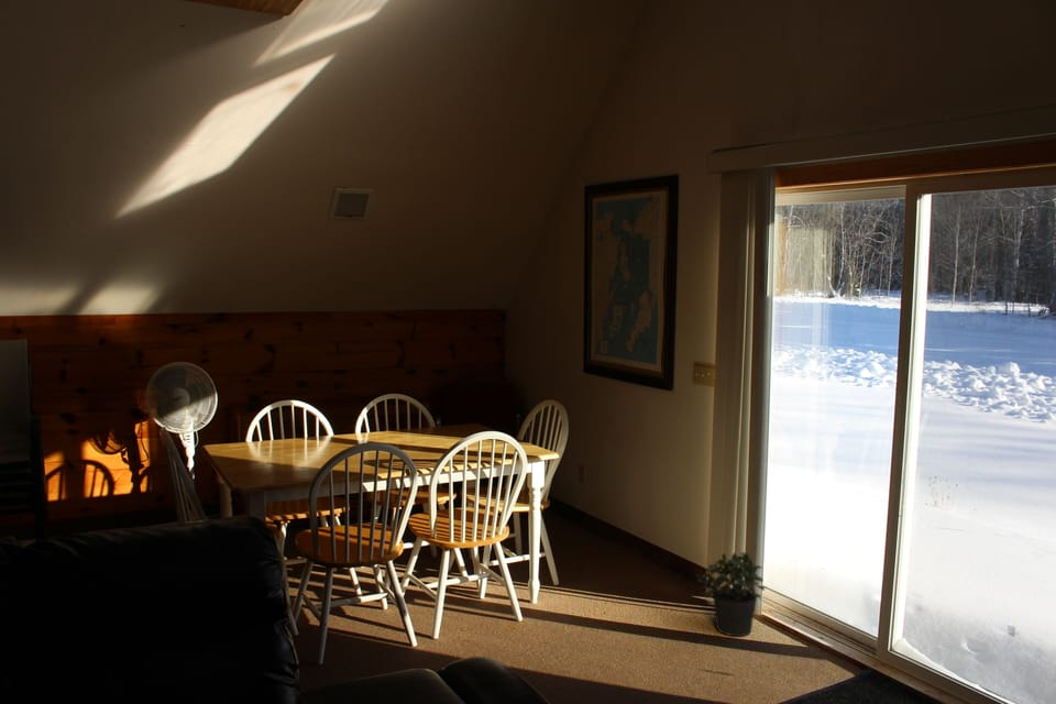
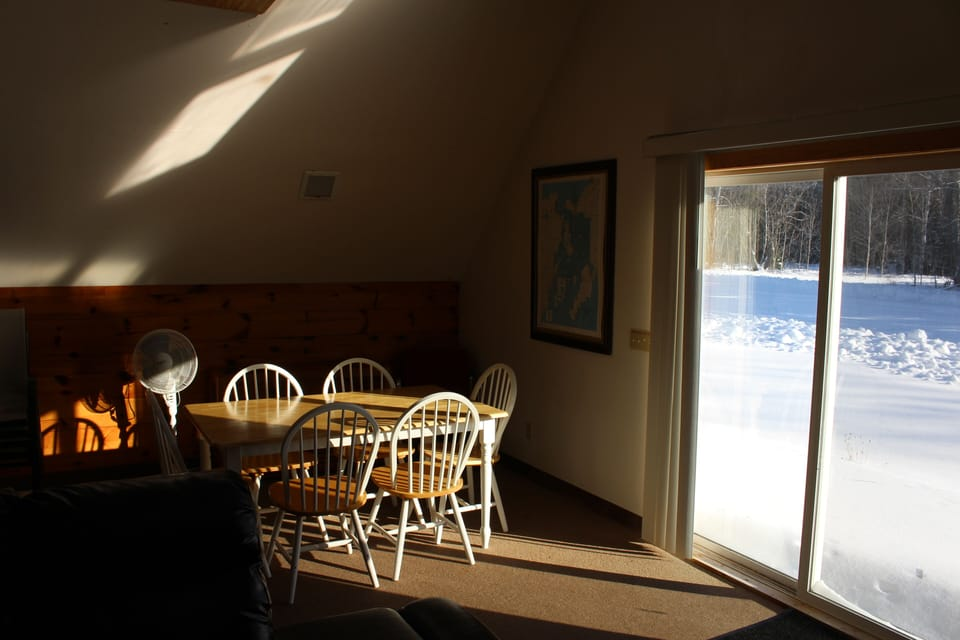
- potted plant [694,551,766,637]
